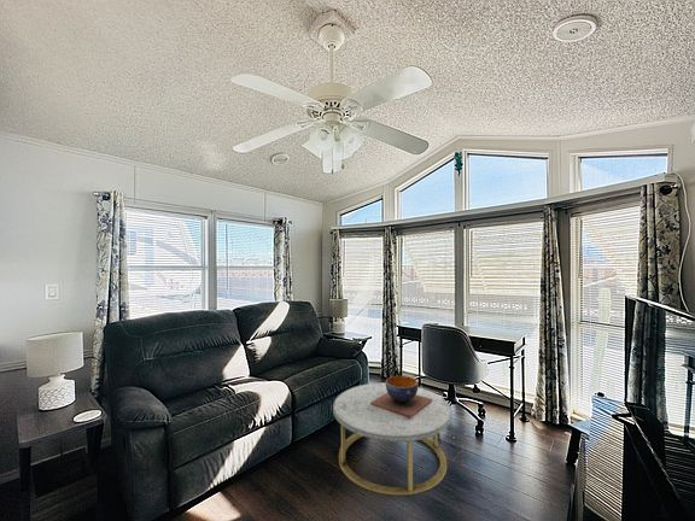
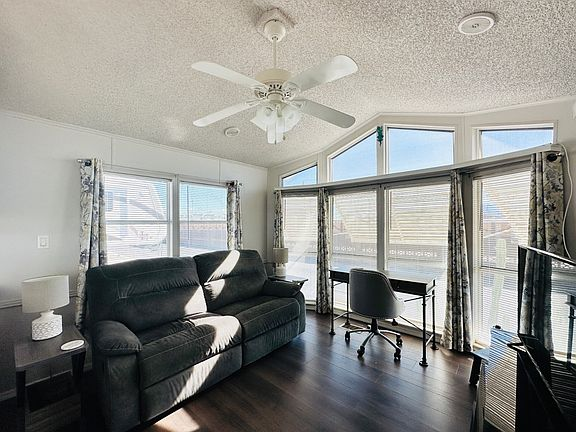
- decorative bowl [370,375,432,418]
- coffee table [332,381,452,496]
